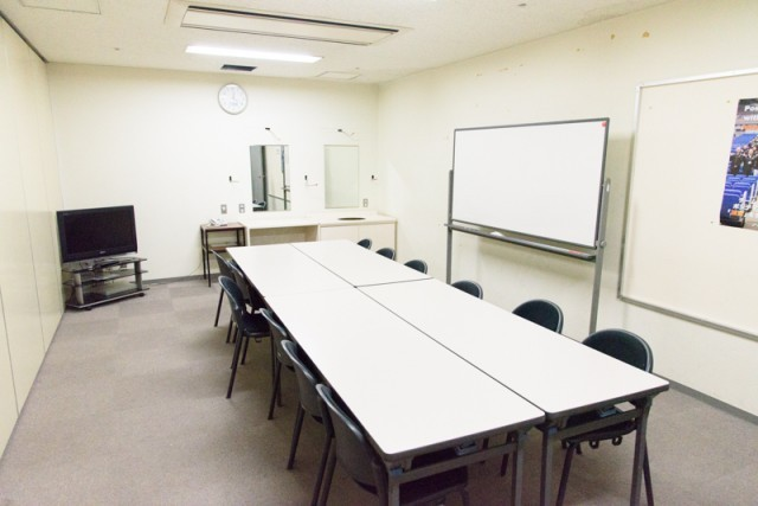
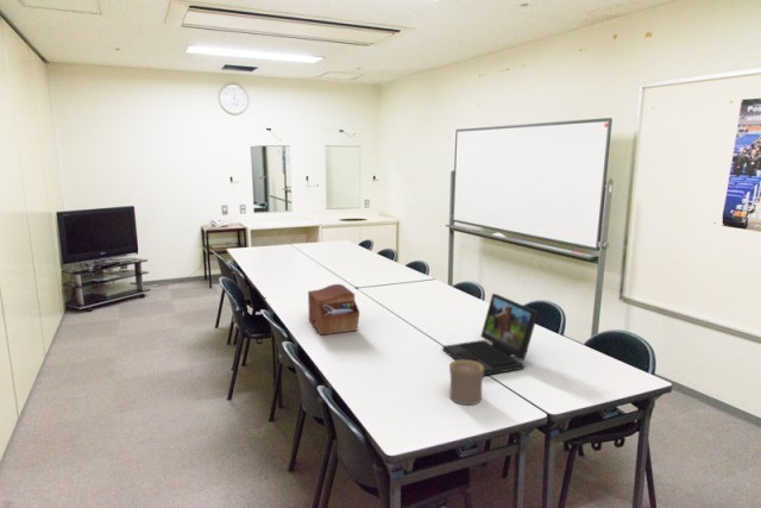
+ sewing box [307,283,360,335]
+ laptop [441,293,540,377]
+ cup [448,359,484,406]
